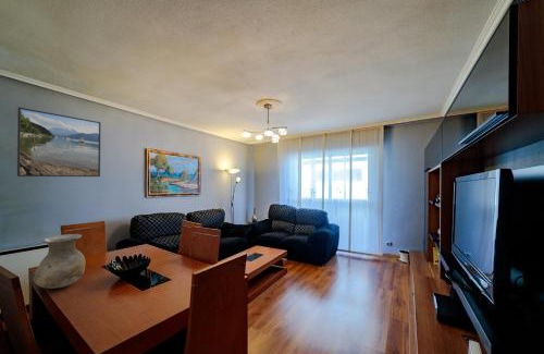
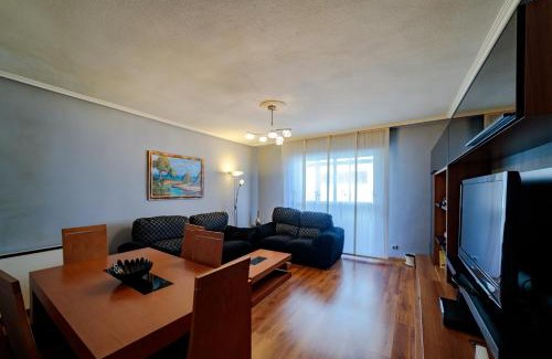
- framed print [16,107,102,178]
- vase [32,233,86,290]
